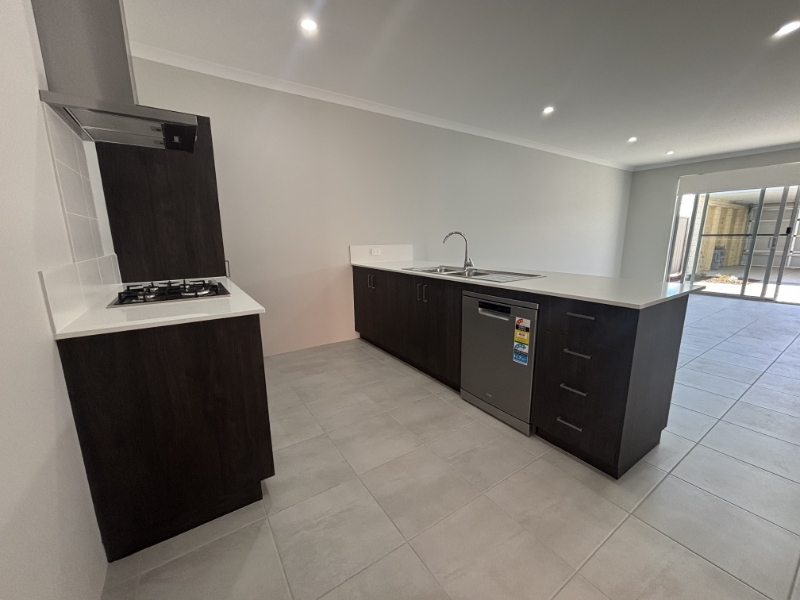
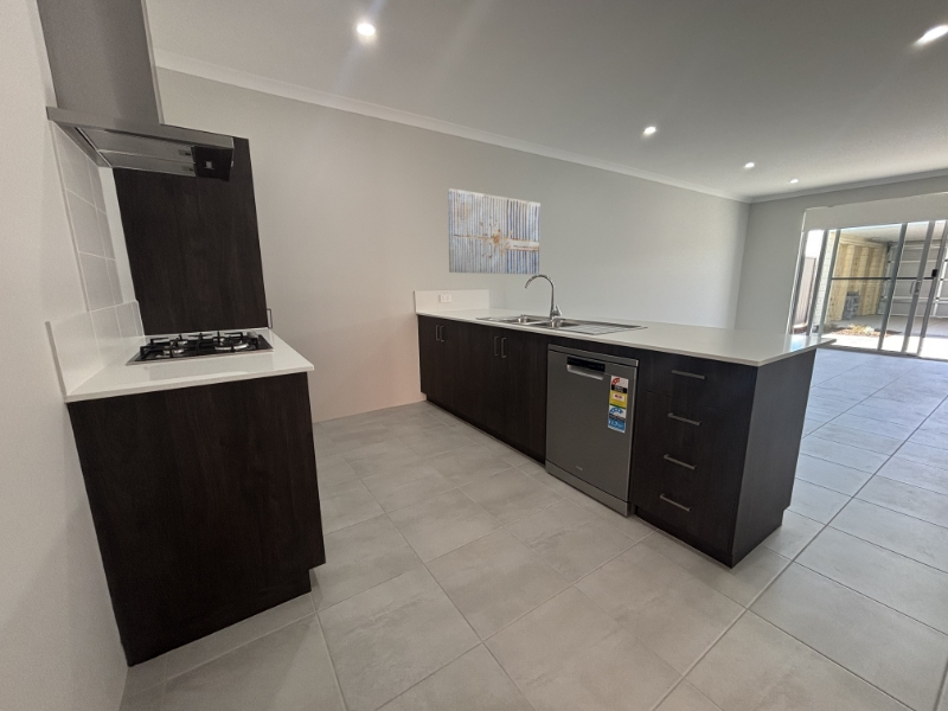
+ wall art [447,187,542,275]
